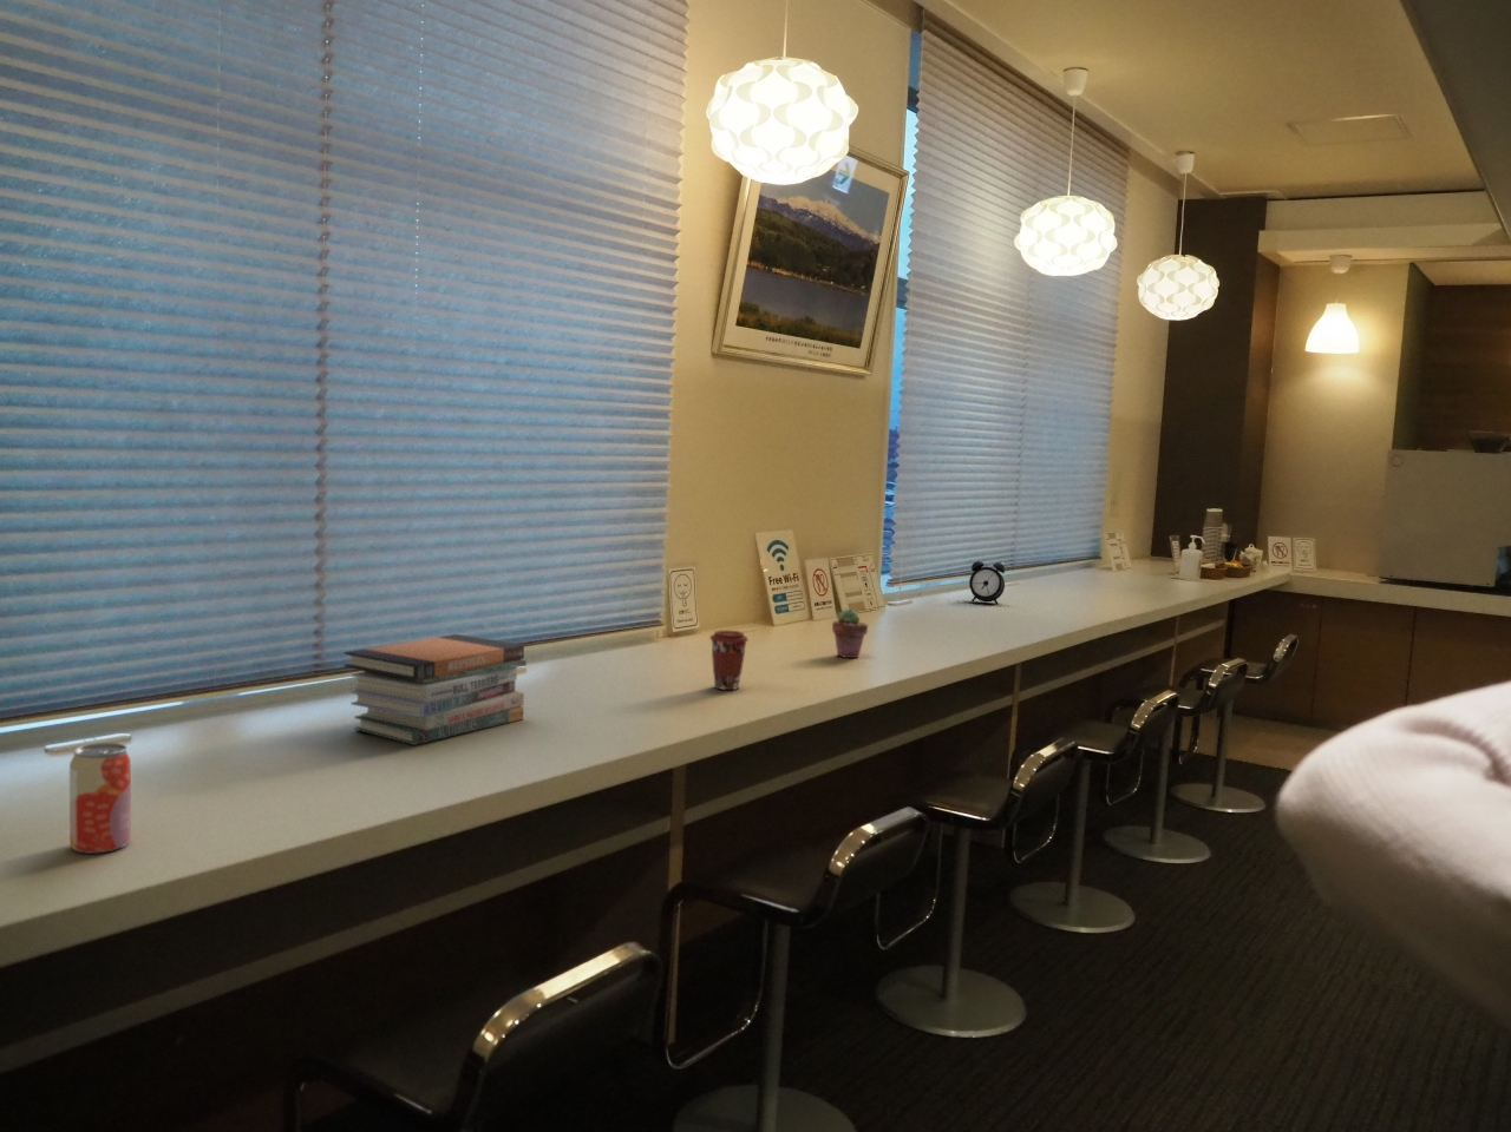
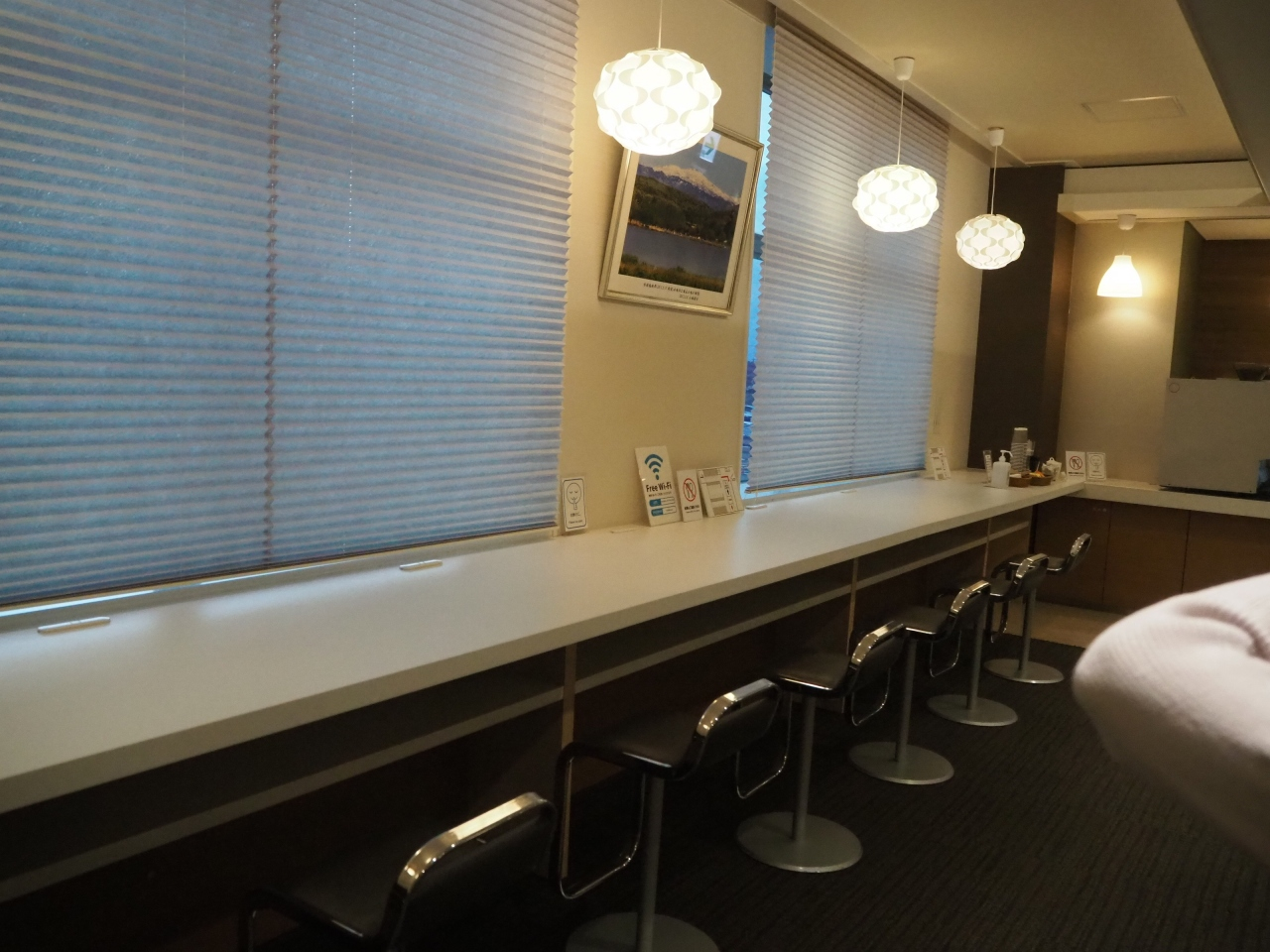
- coffee cup [708,630,750,691]
- alarm clock [968,559,1005,605]
- beverage can [69,742,132,855]
- potted succulent [832,608,869,659]
- book stack [344,634,528,747]
